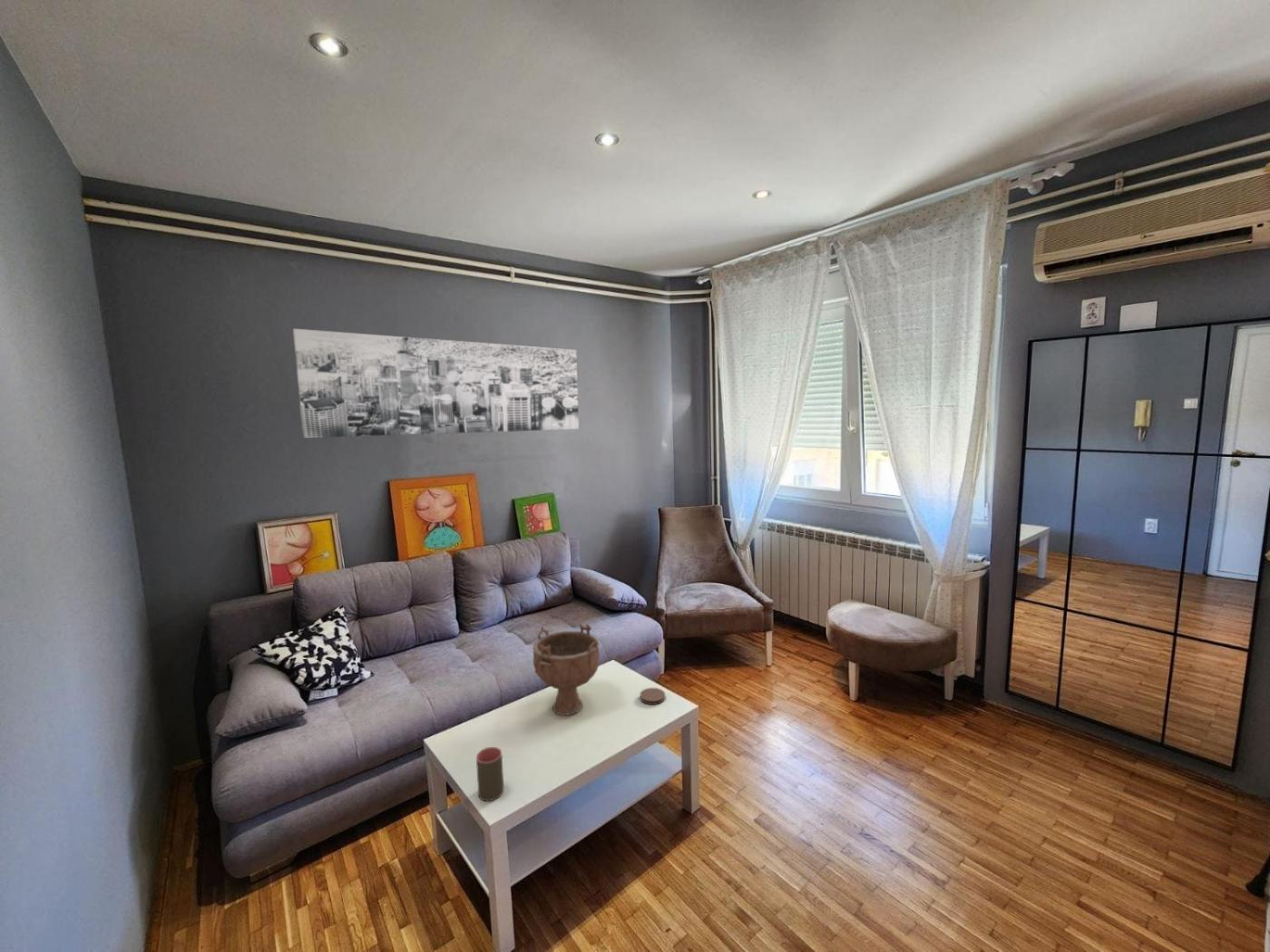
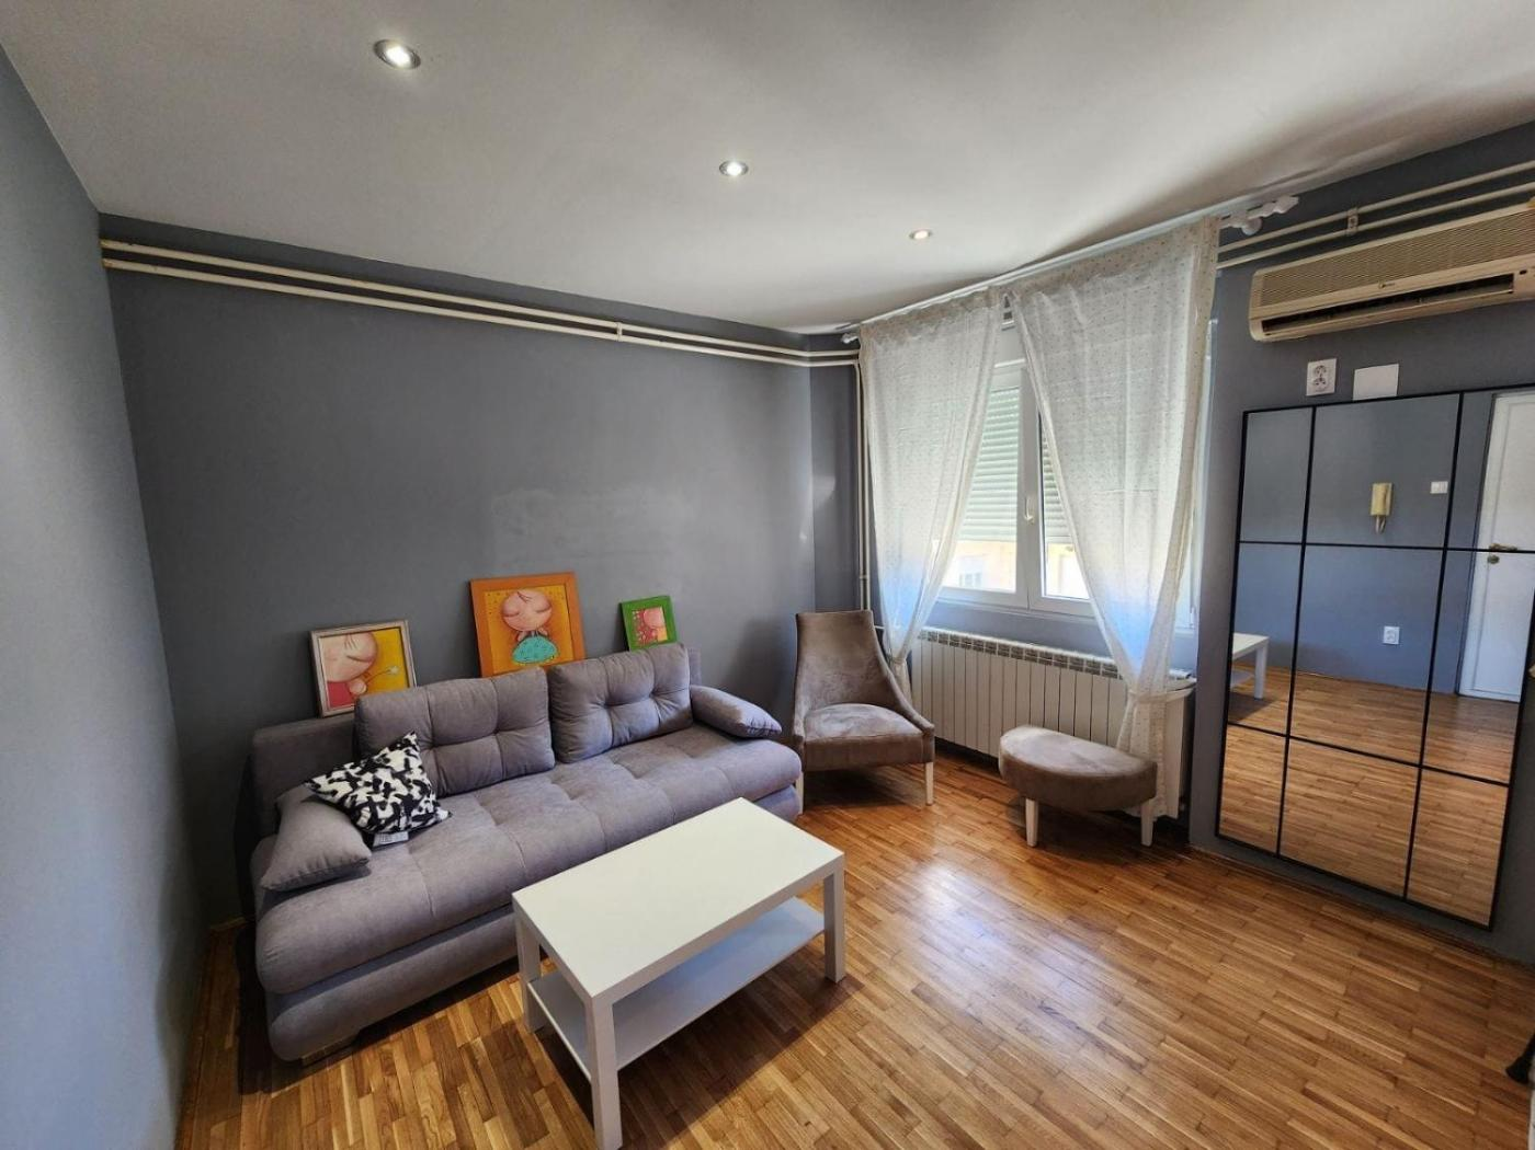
- wall art [292,328,580,439]
- decorative bowl [532,623,601,716]
- coaster [640,687,666,705]
- cup [475,746,504,801]
